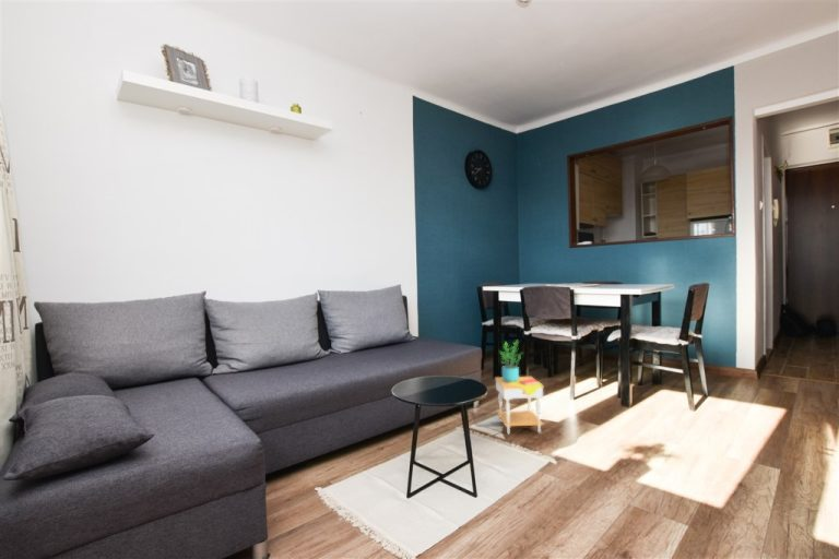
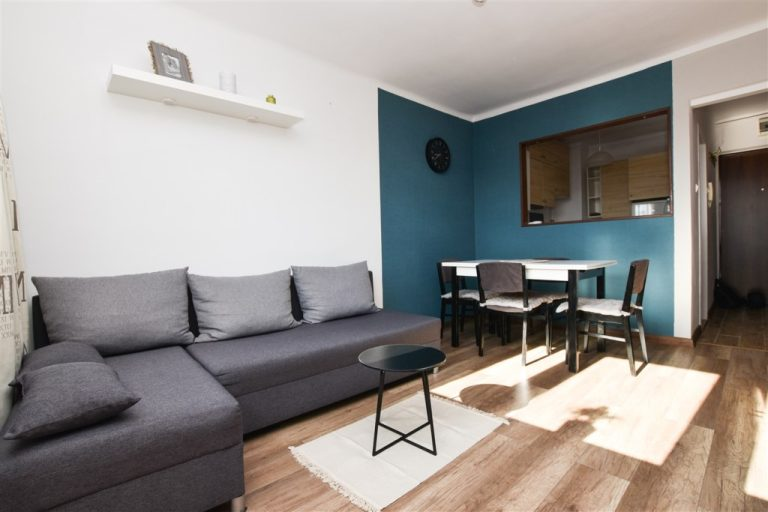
- side table [494,340,545,435]
